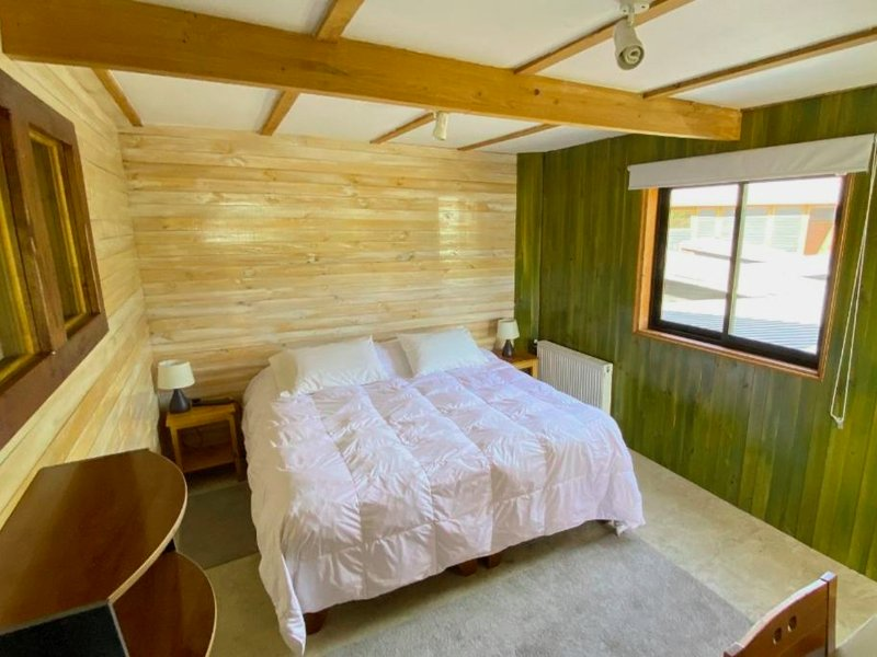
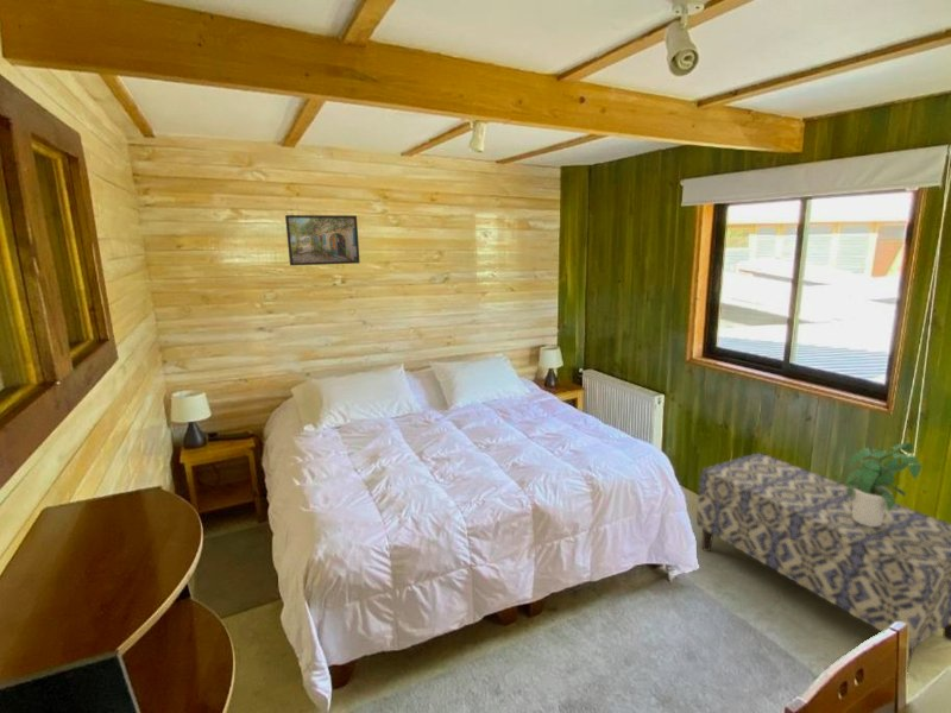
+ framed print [284,214,361,266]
+ bench [695,452,951,671]
+ potted plant [844,442,924,526]
